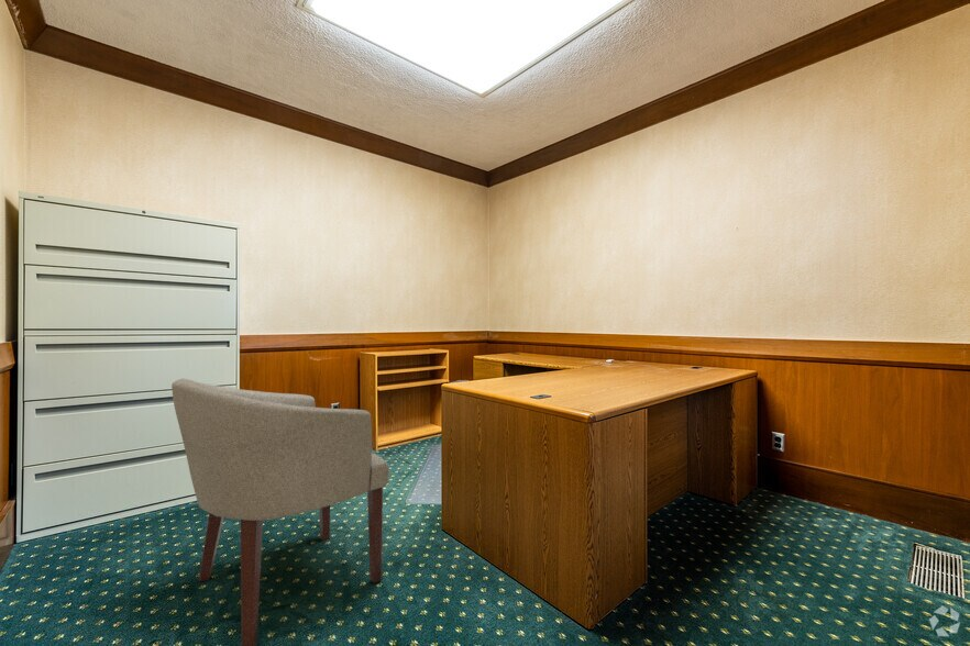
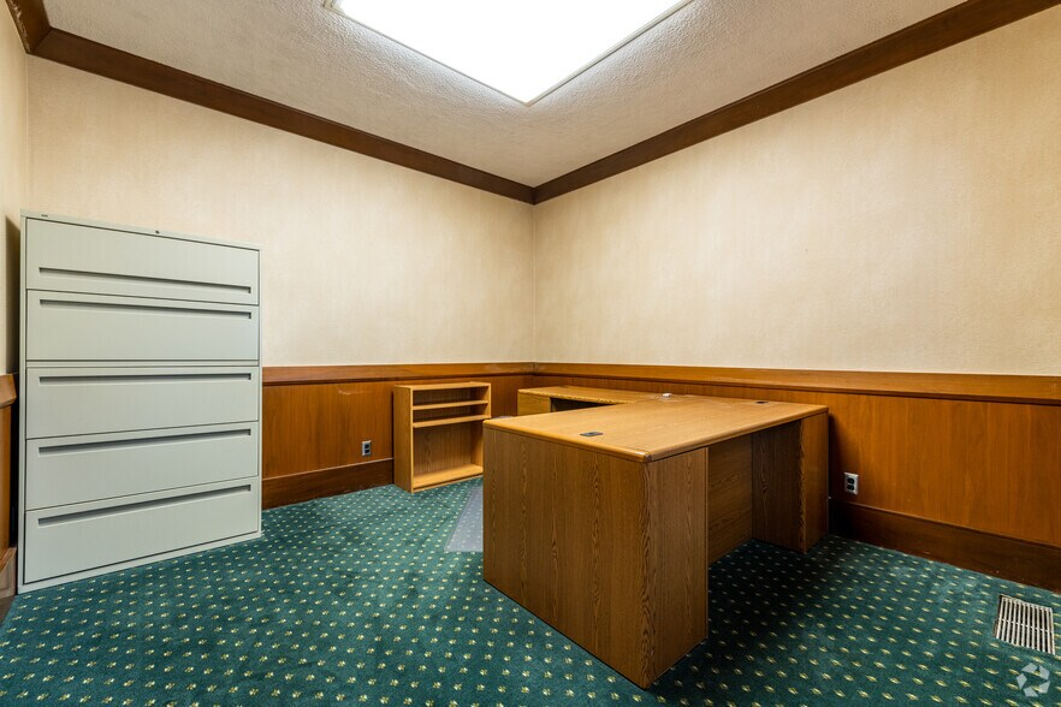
- chair [170,378,390,646]
